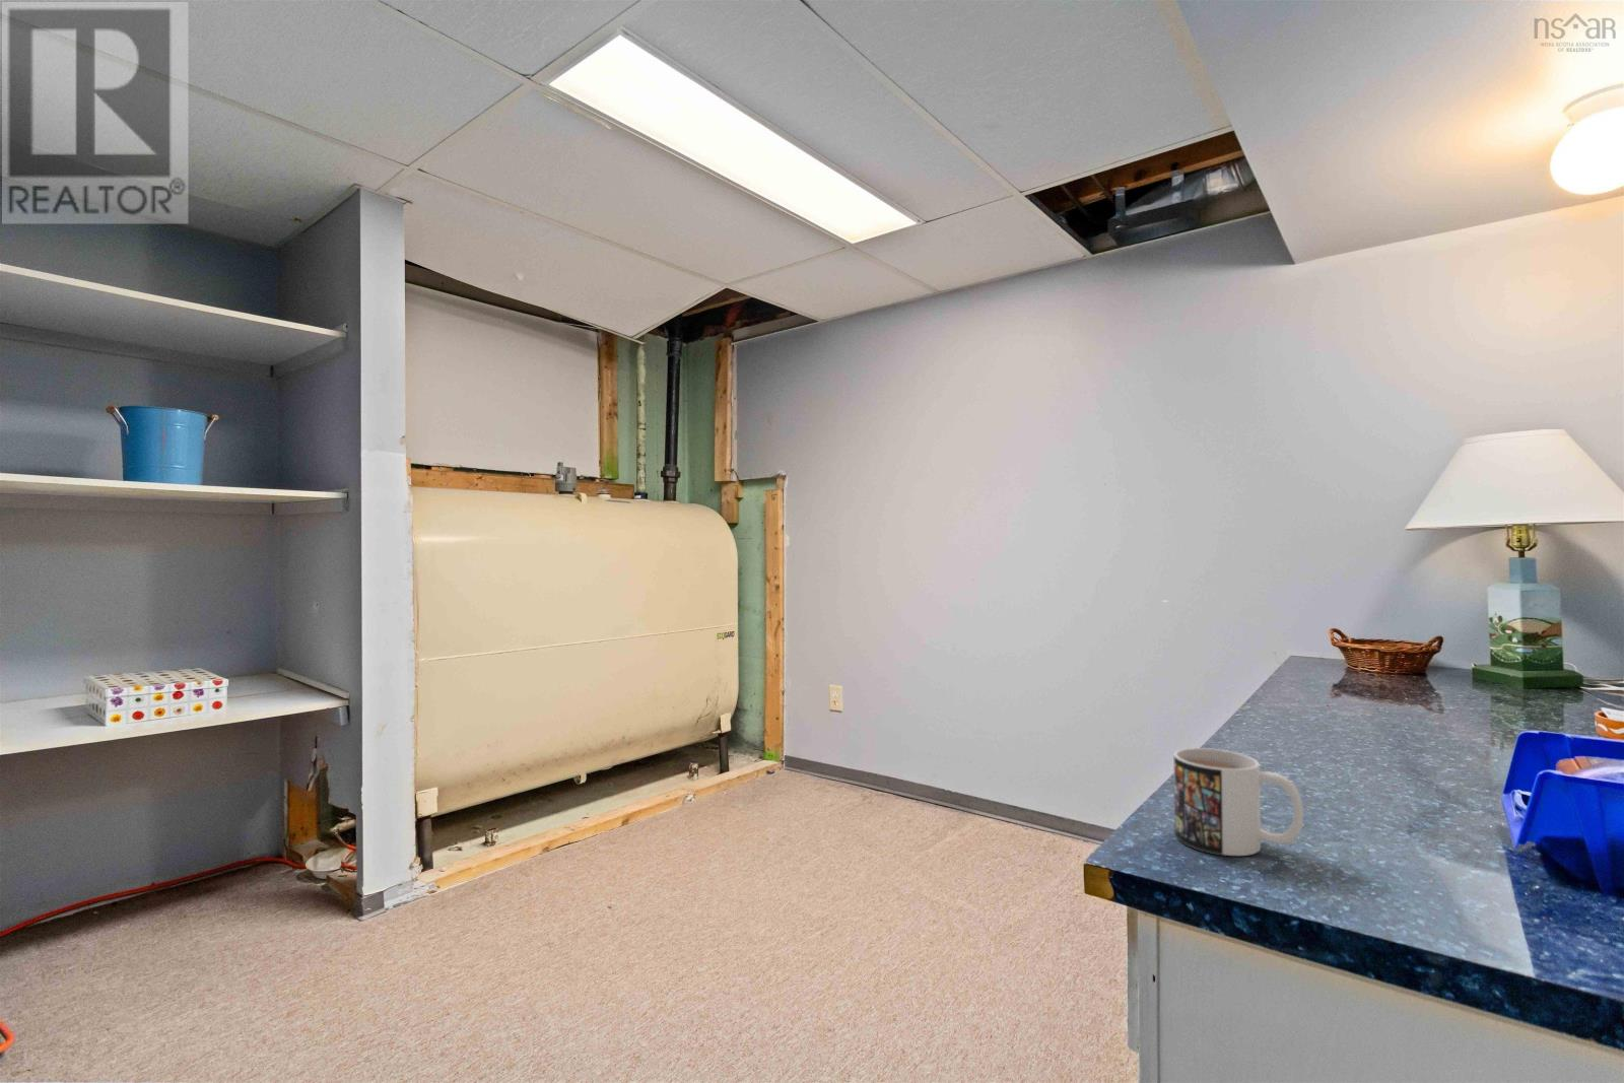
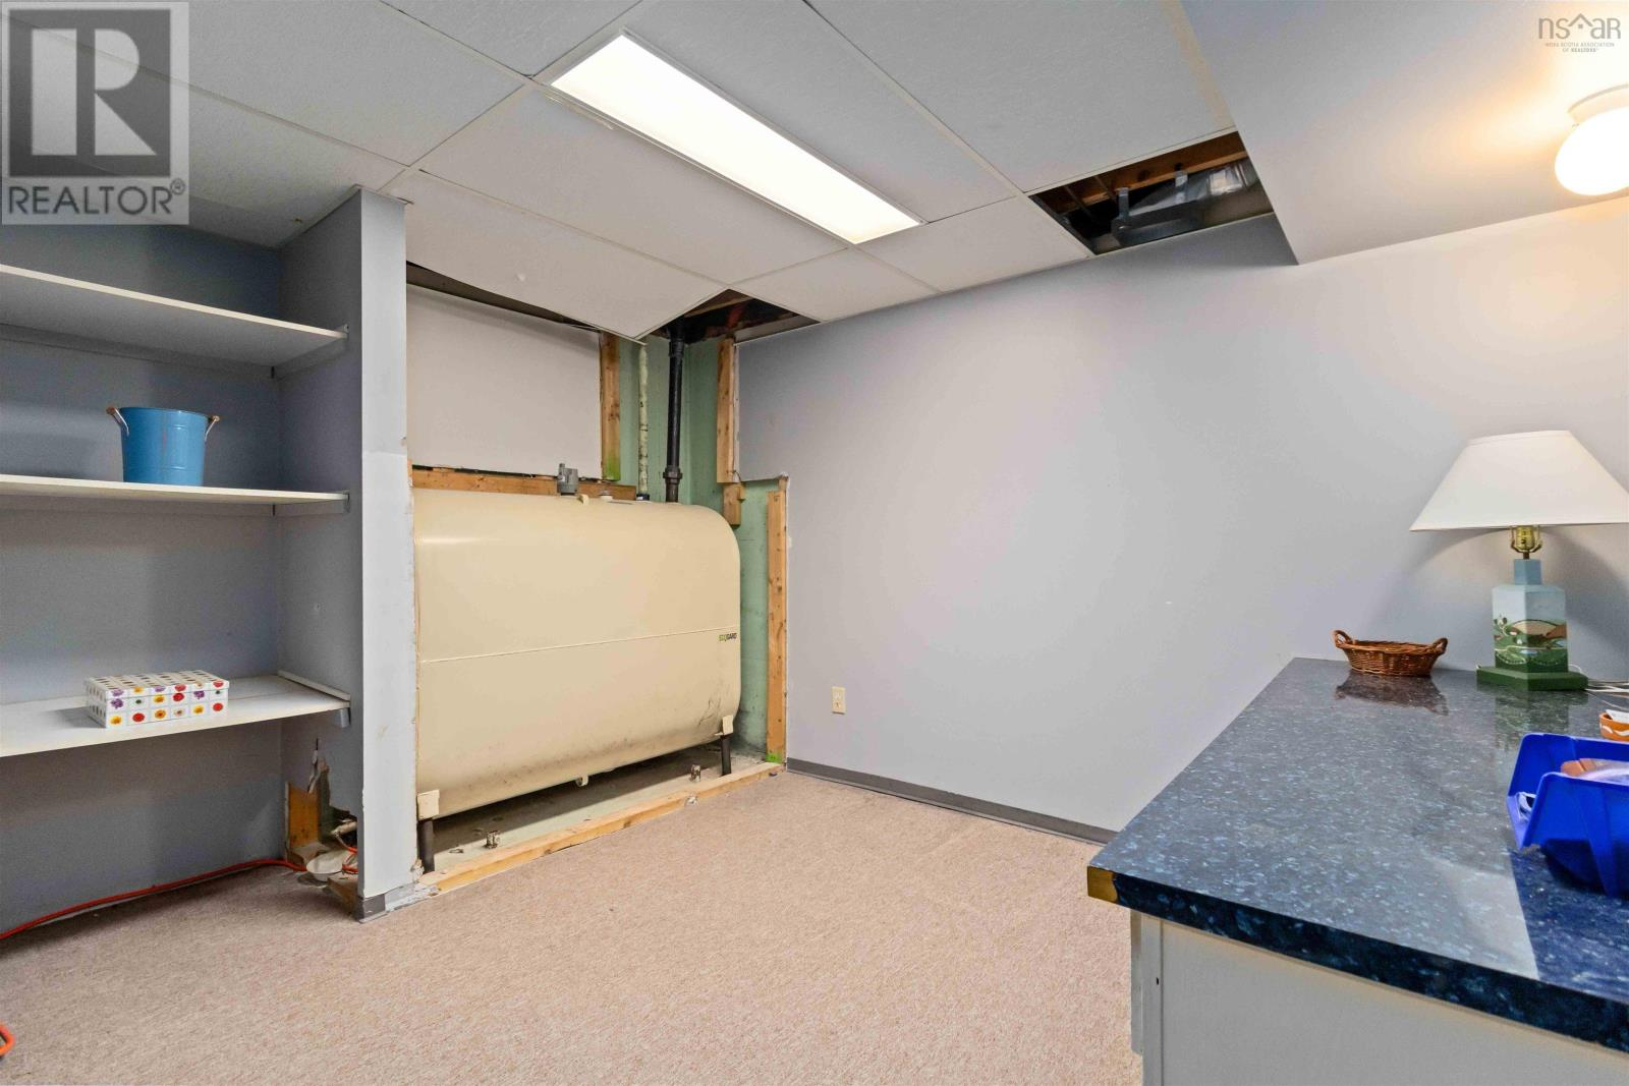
- mug [1173,747,1304,857]
